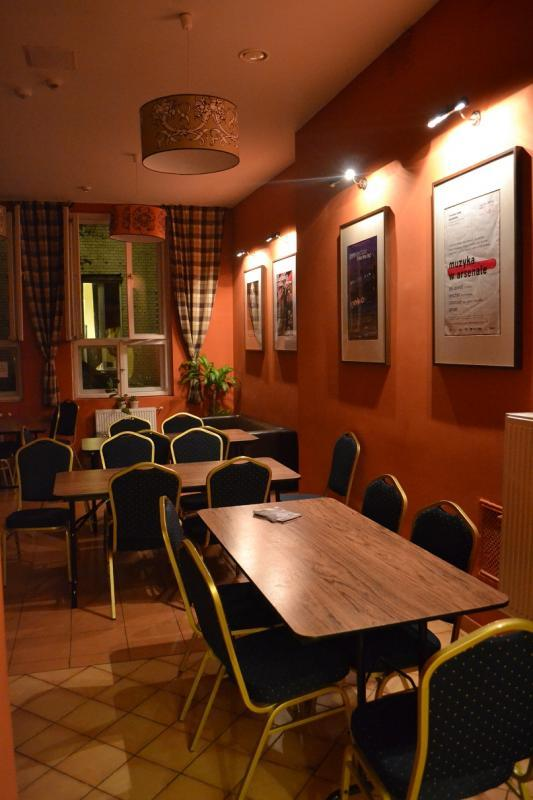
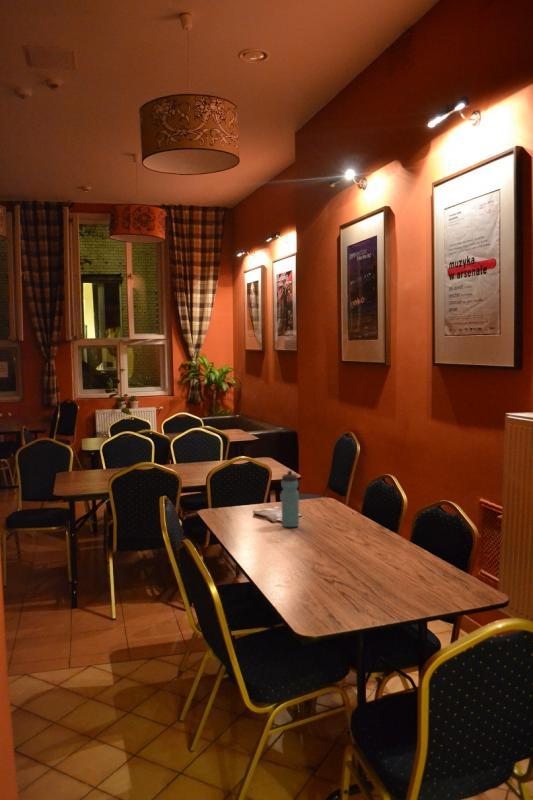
+ water bottle [280,470,300,528]
